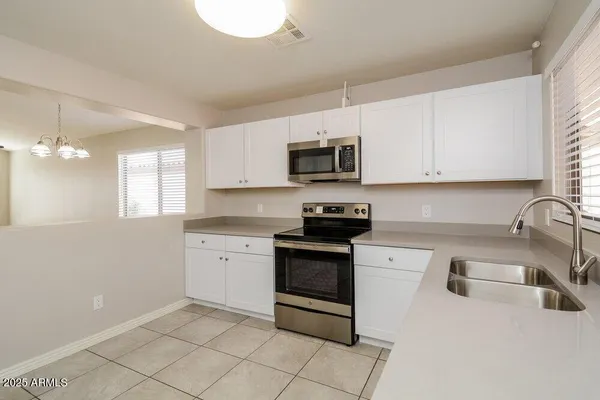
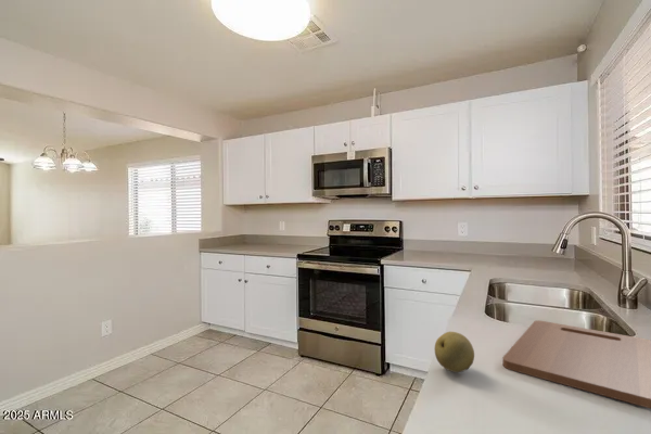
+ fruit [434,331,475,373]
+ cutting board [501,319,651,409]
